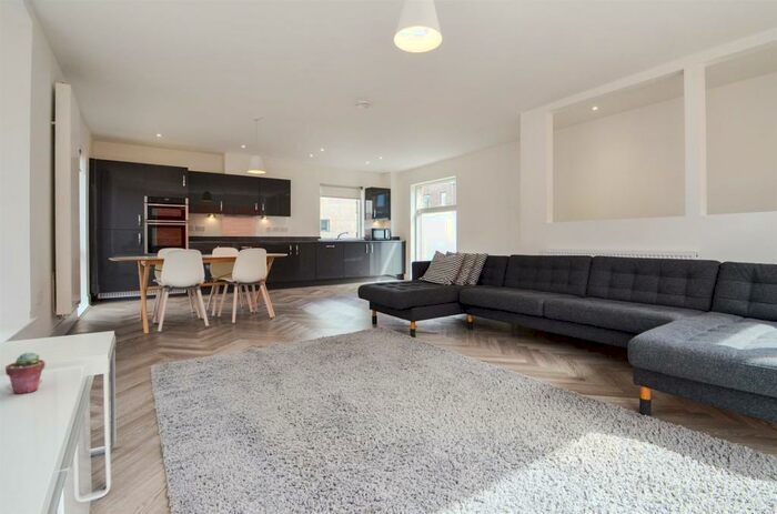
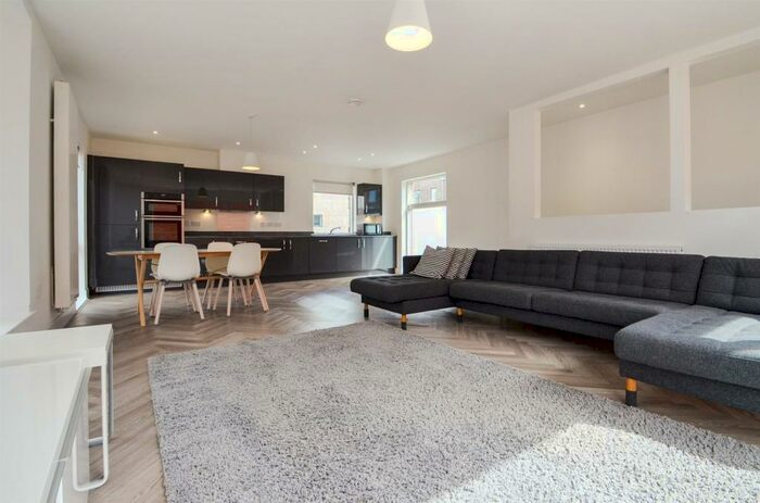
- potted succulent [4,351,47,395]
